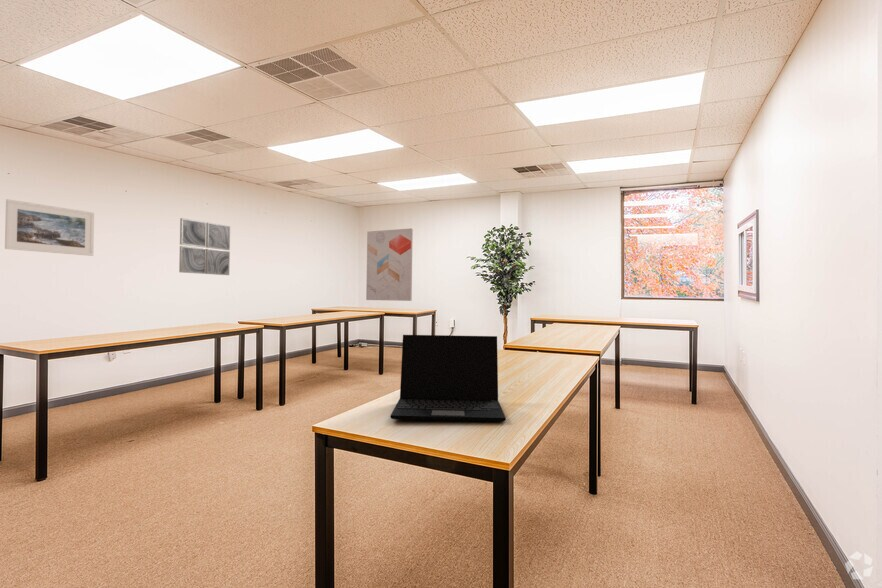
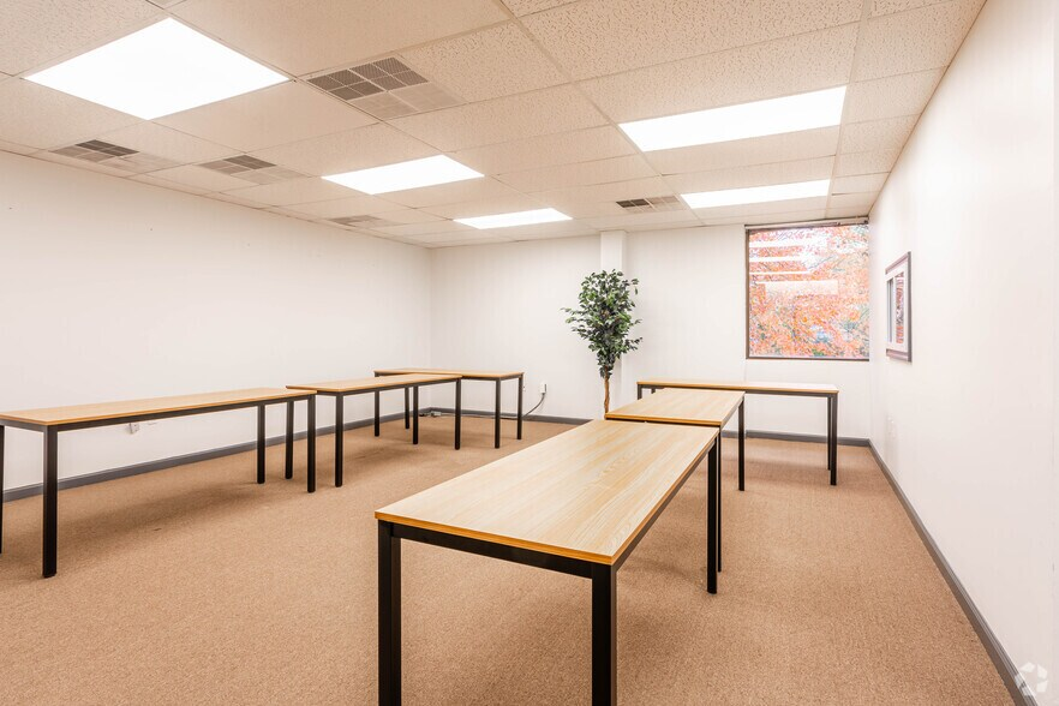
- wall art [178,217,231,276]
- laptop [390,334,507,422]
- wall art [365,227,414,302]
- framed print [4,198,95,257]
